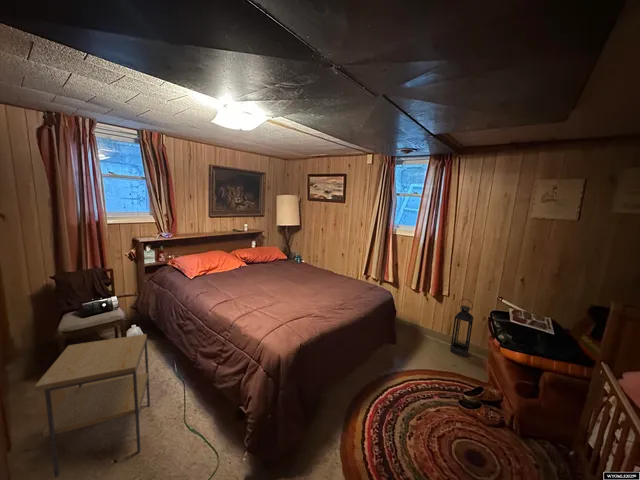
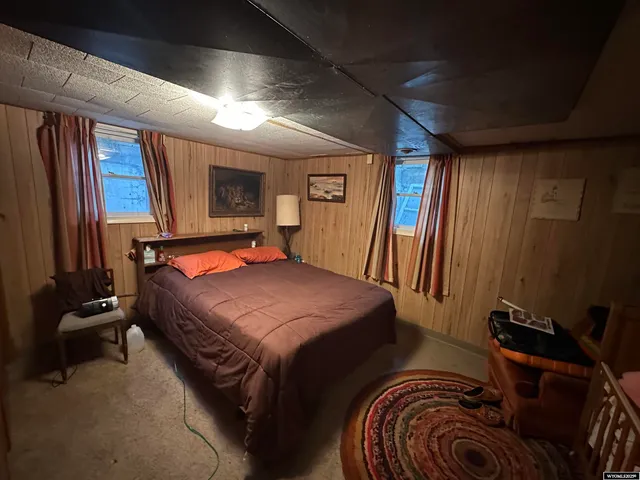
- side table [34,333,151,479]
- lantern [449,298,474,358]
